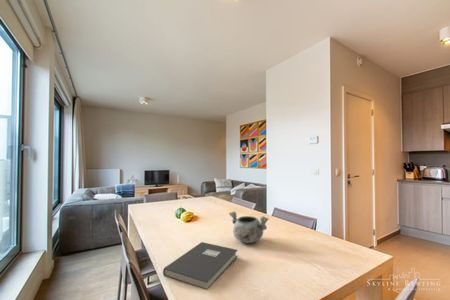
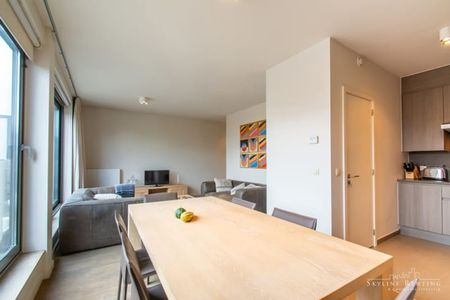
- decorative bowl [228,211,270,244]
- book [162,241,239,291]
